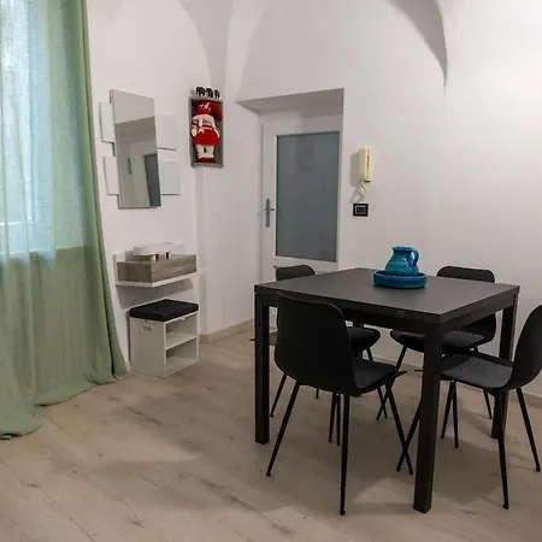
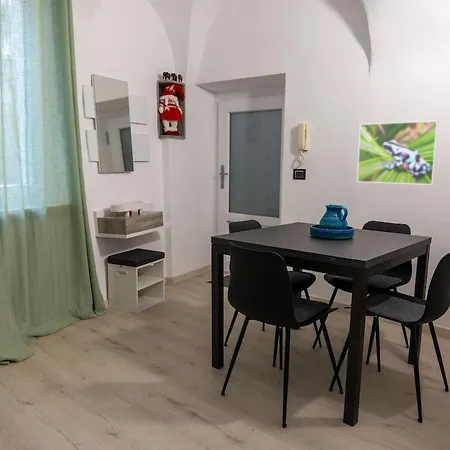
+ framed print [356,120,439,186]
